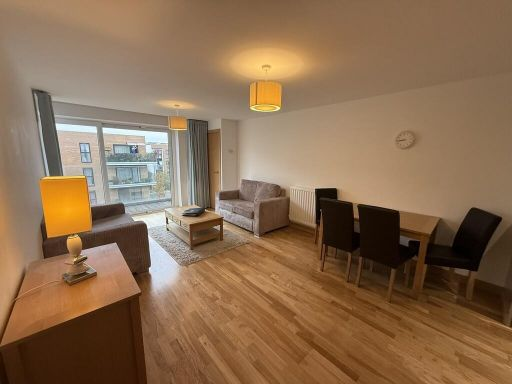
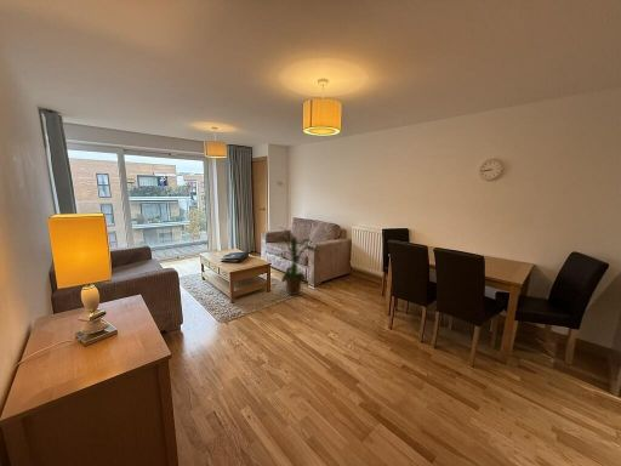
+ house plant [268,226,319,296]
